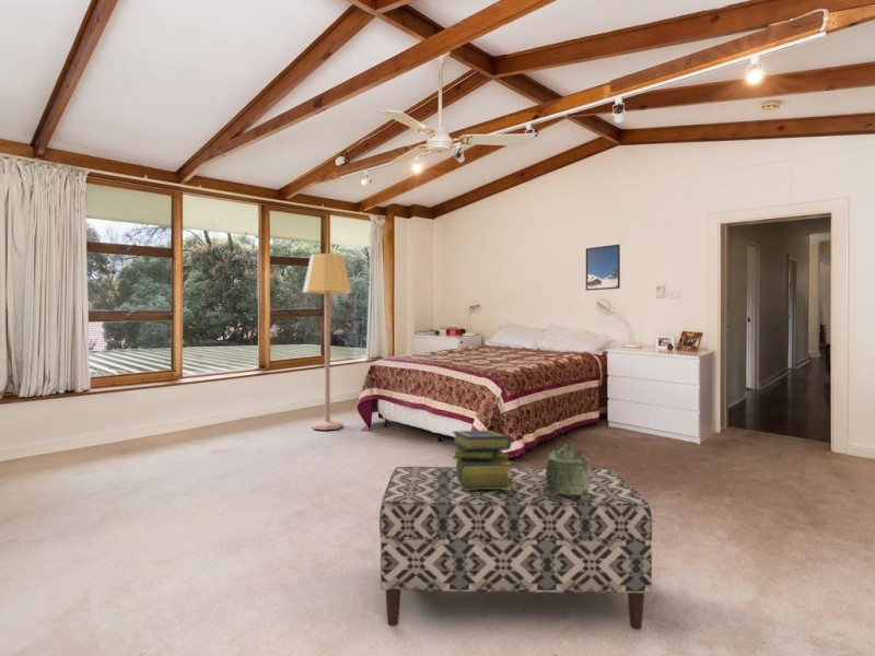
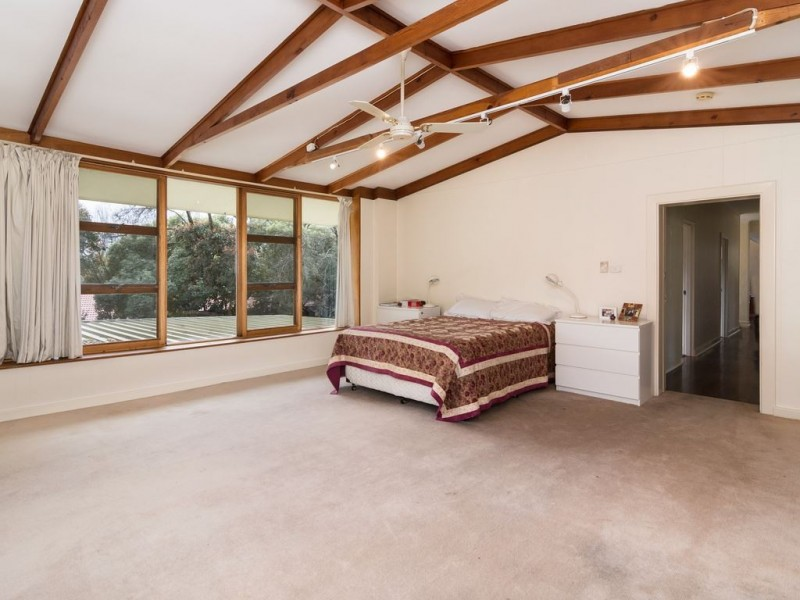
- stack of books [451,430,512,490]
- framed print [585,244,621,292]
- decorative box [544,443,591,502]
- bench [378,466,653,631]
- lamp [302,253,352,431]
